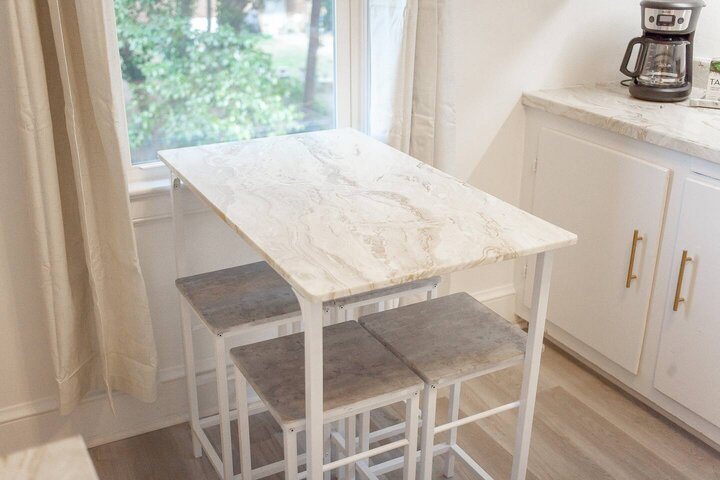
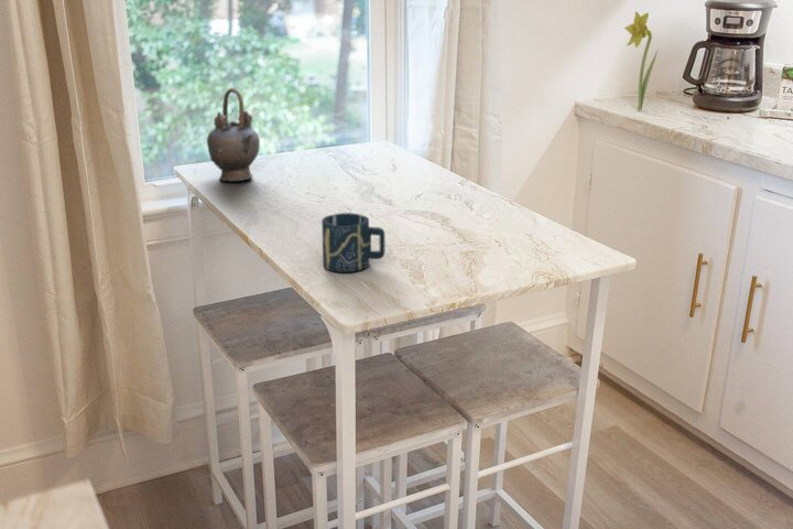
+ cup [321,212,385,273]
+ teapot [206,87,261,182]
+ flower [623,10,659,111]
